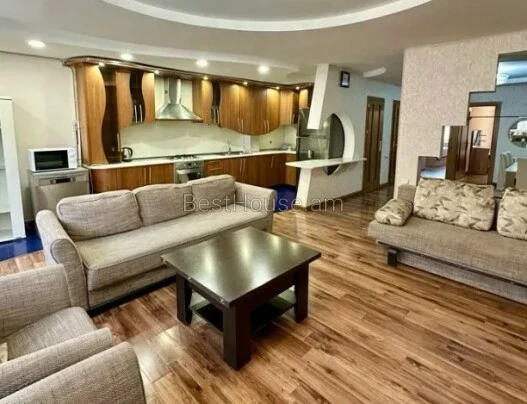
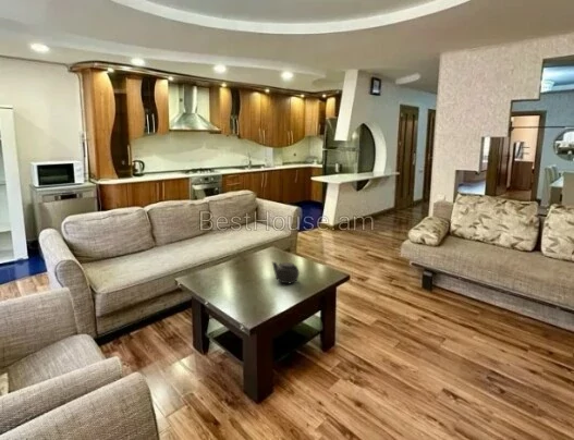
+ teapot [271,261,301,284]
